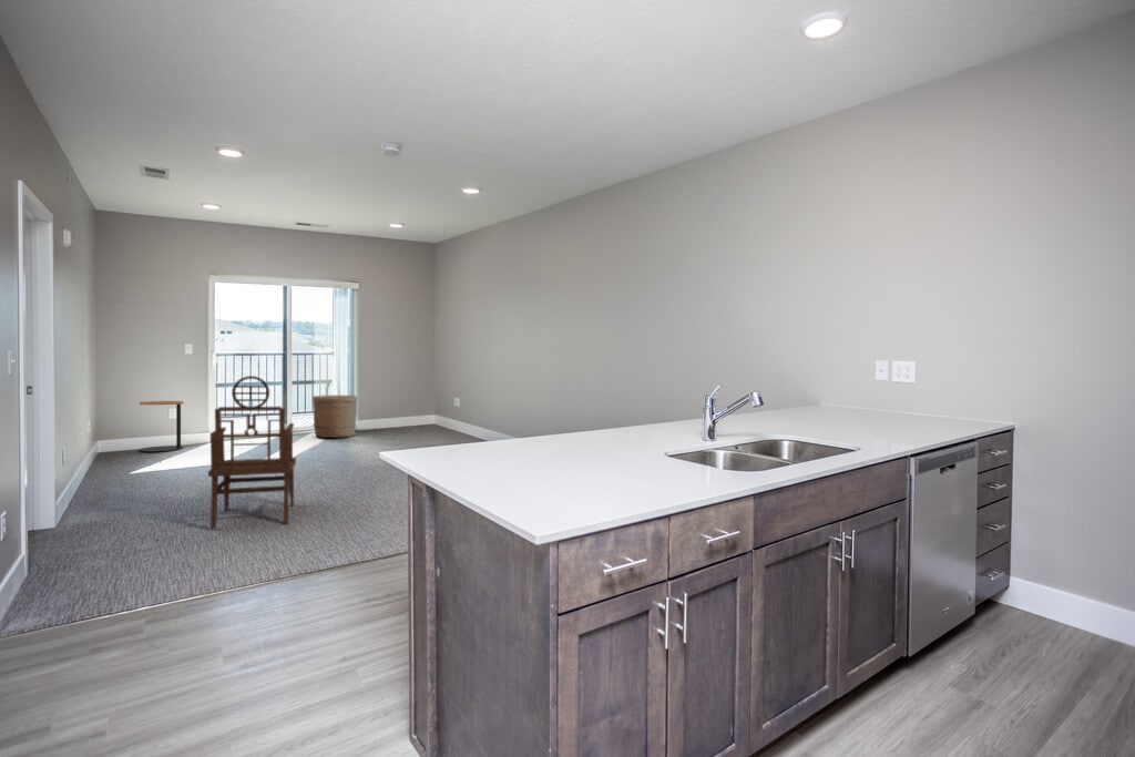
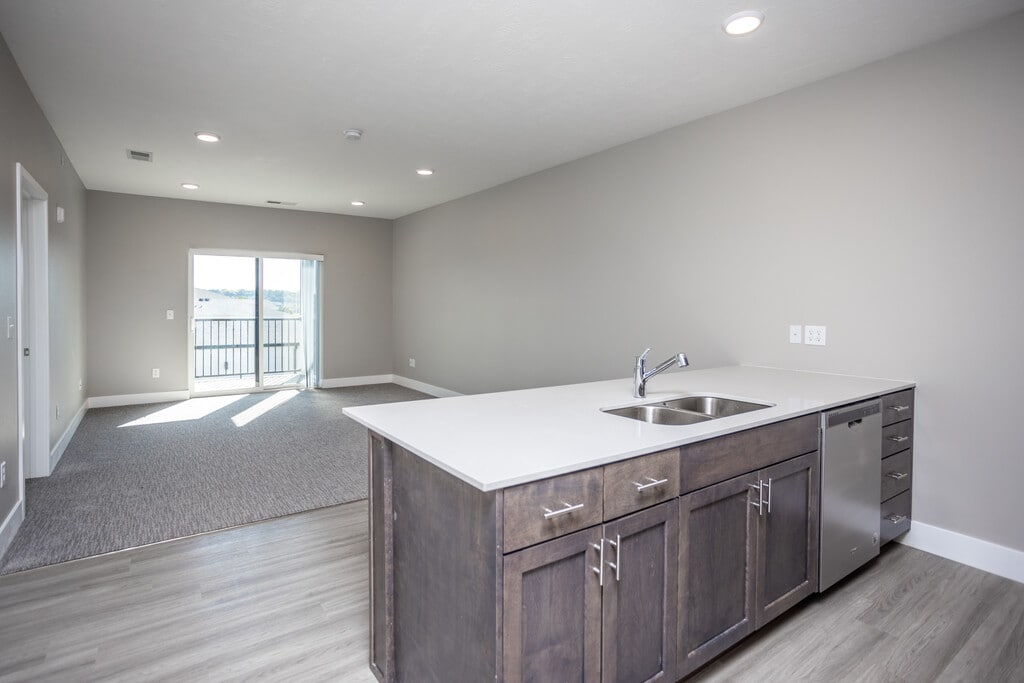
- side table [139,400,185,453]
- basket [311,395,358,439]
- armchair [207,375,297,529]
